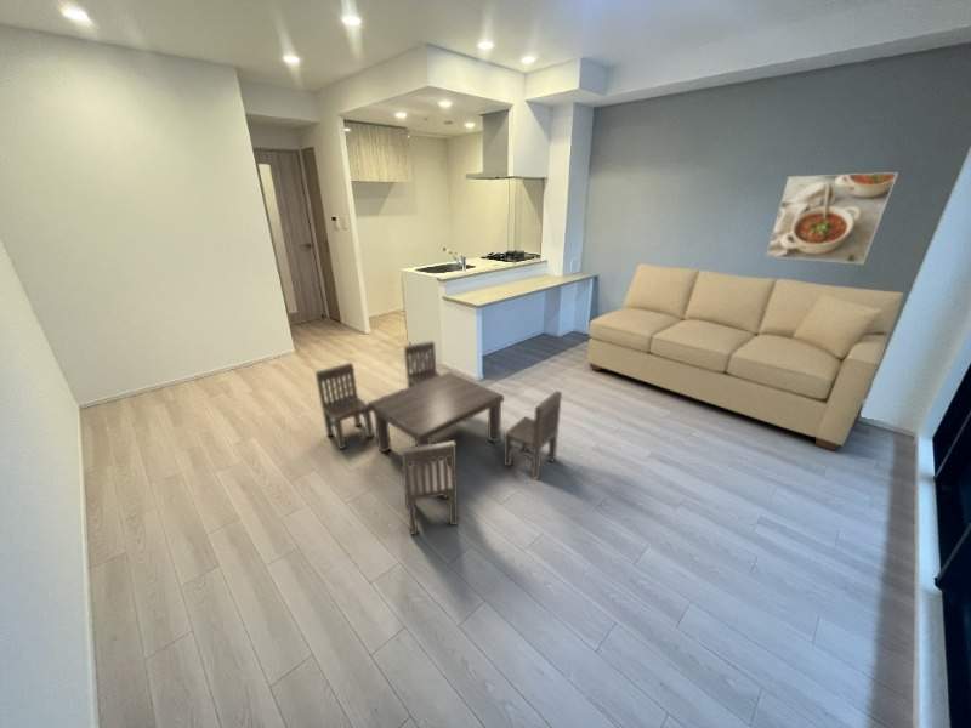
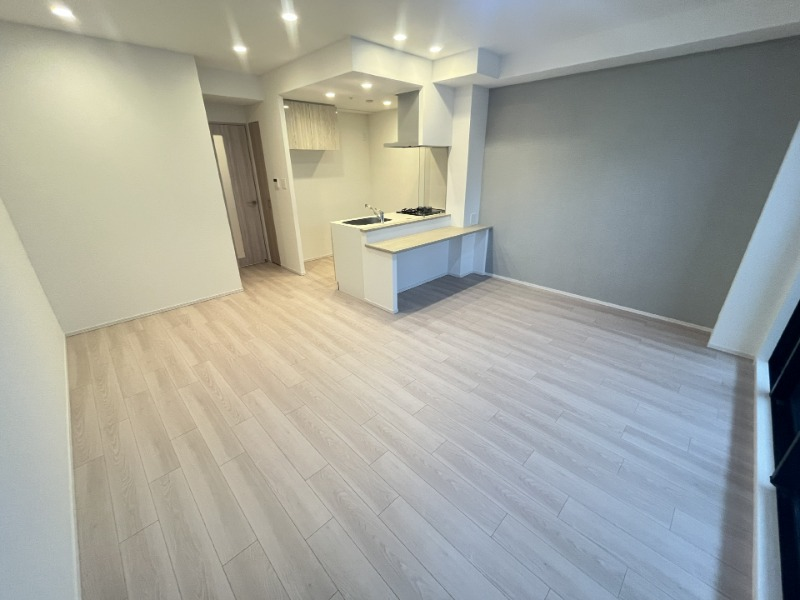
- sofa [586,262,904,451]
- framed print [765,171,899,266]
- dining set [314,340,563,536]
